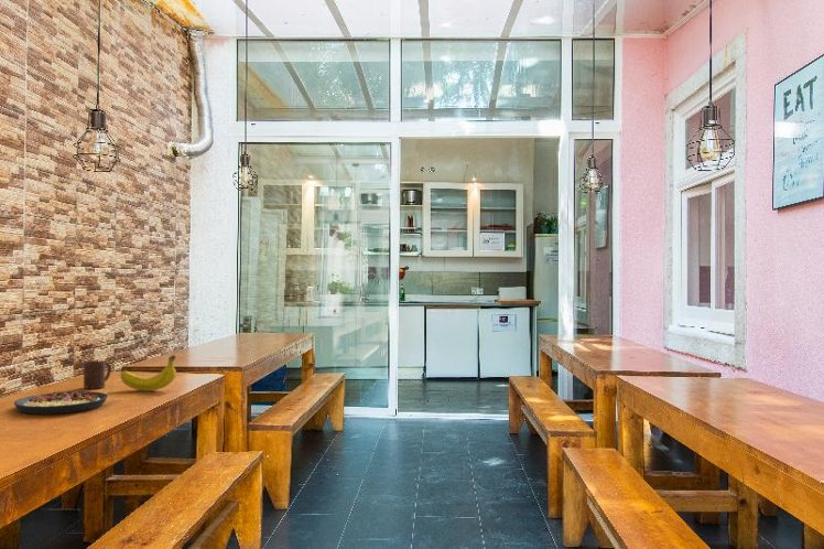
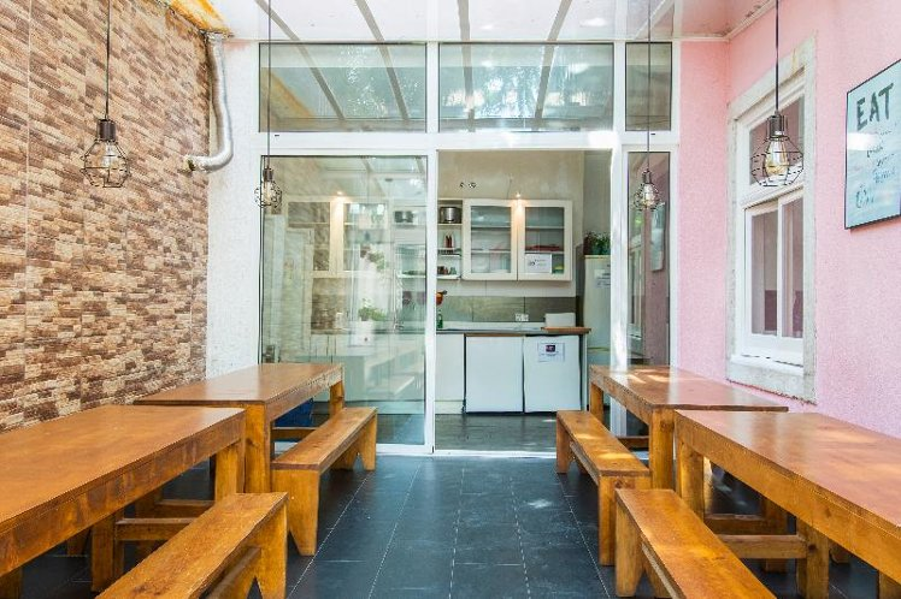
- plate [13,390,109,416]
- cup [83,360,112,389]
- fruit [119,354,177,392]
